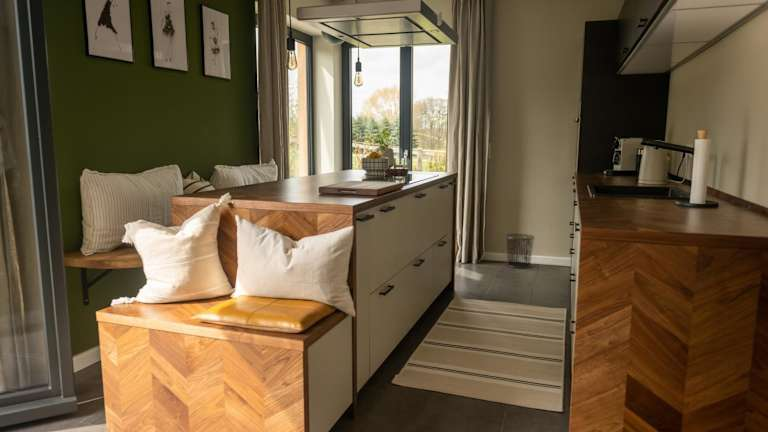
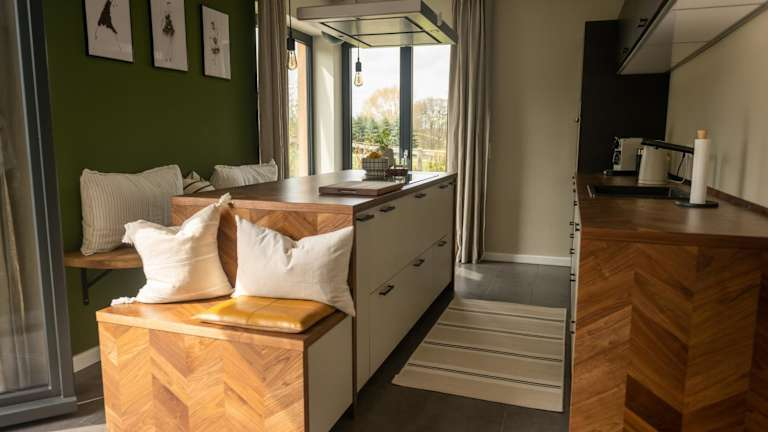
- waste bin [504,233,536,269]
